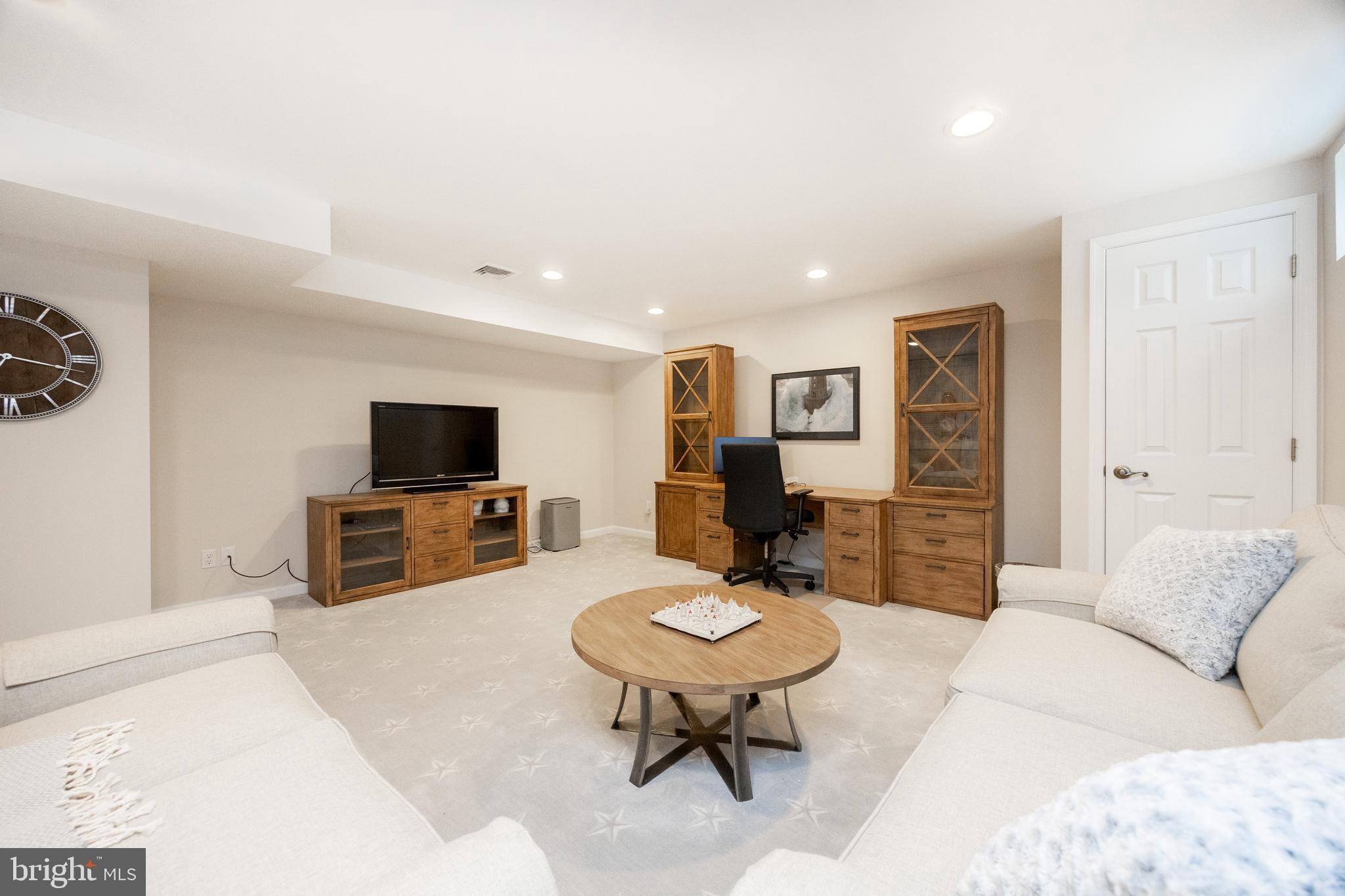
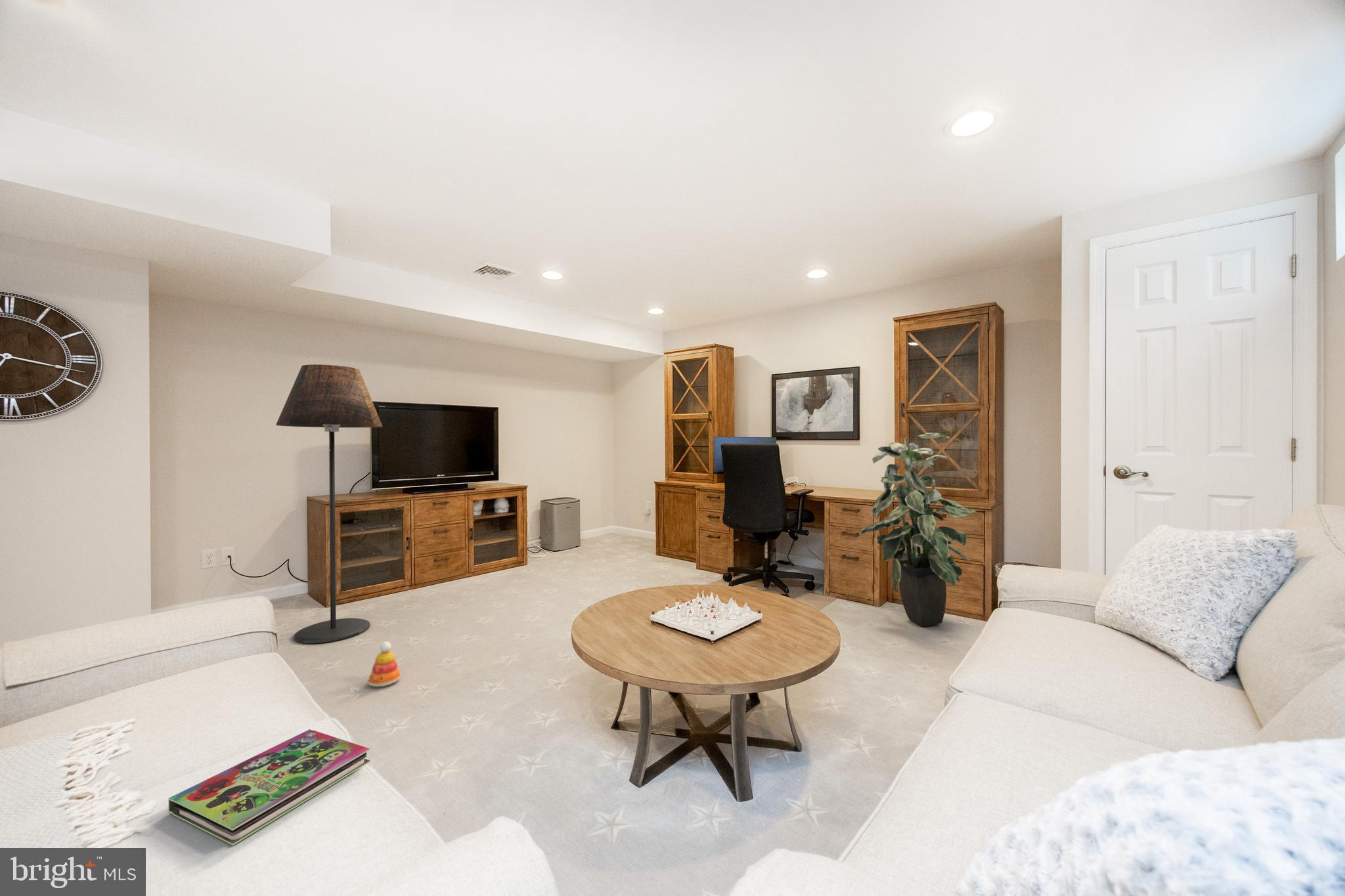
+ stacking toy [366,641,402,687]
+ floor lamp [275,364,383,644]
+ book [167,729,371,846]
+ indoor plant [860,432,977,628]
